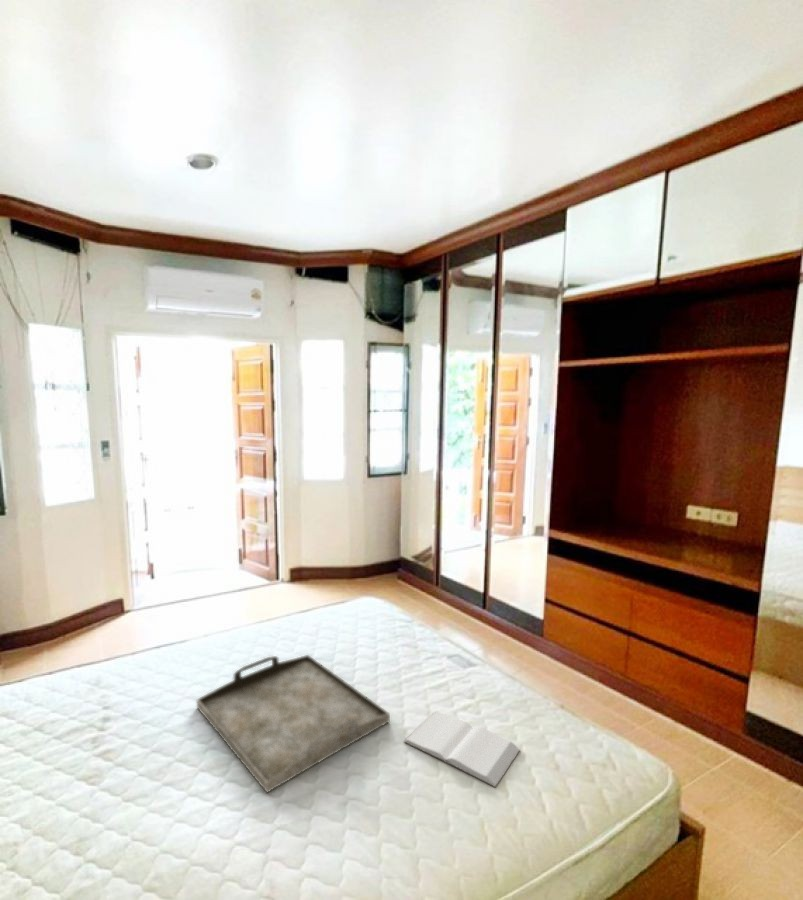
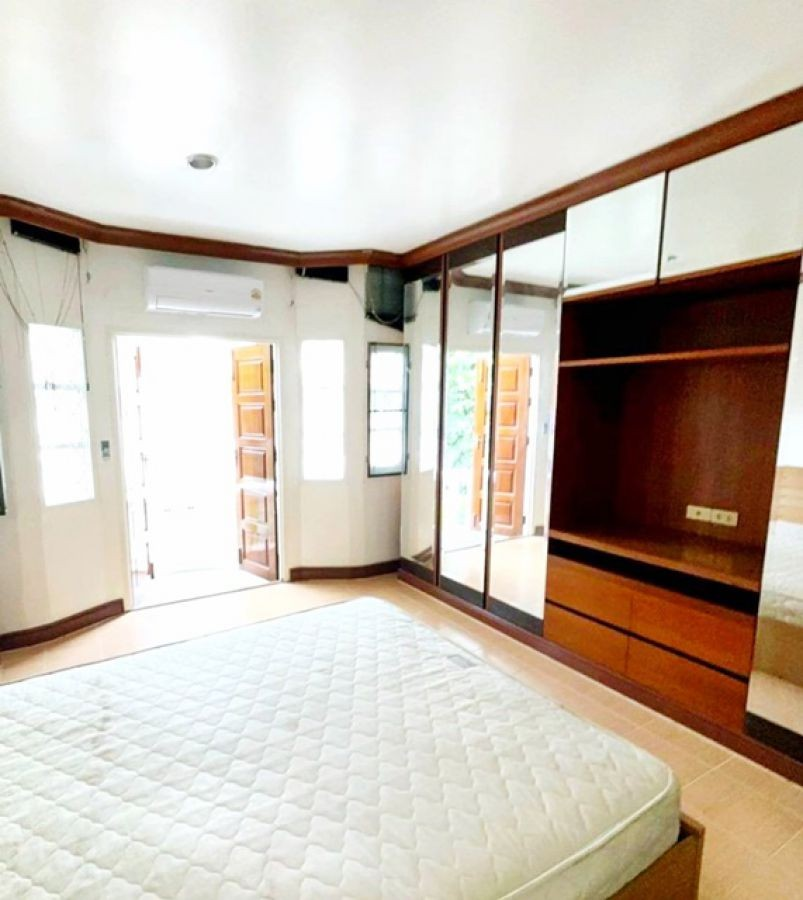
- serving tray [196,654,391,794]
- book [403,710,521,788]
